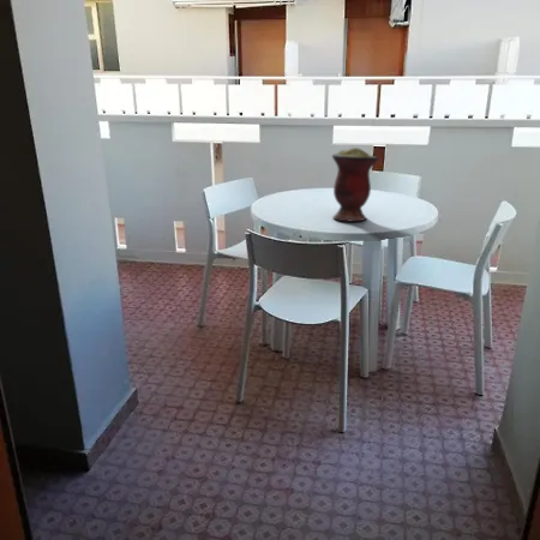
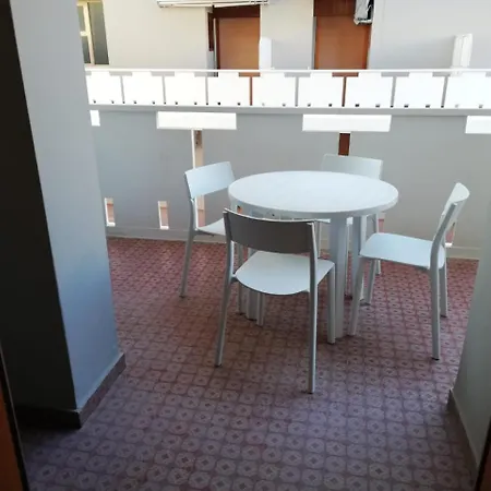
- vase [331,146,380,223]
